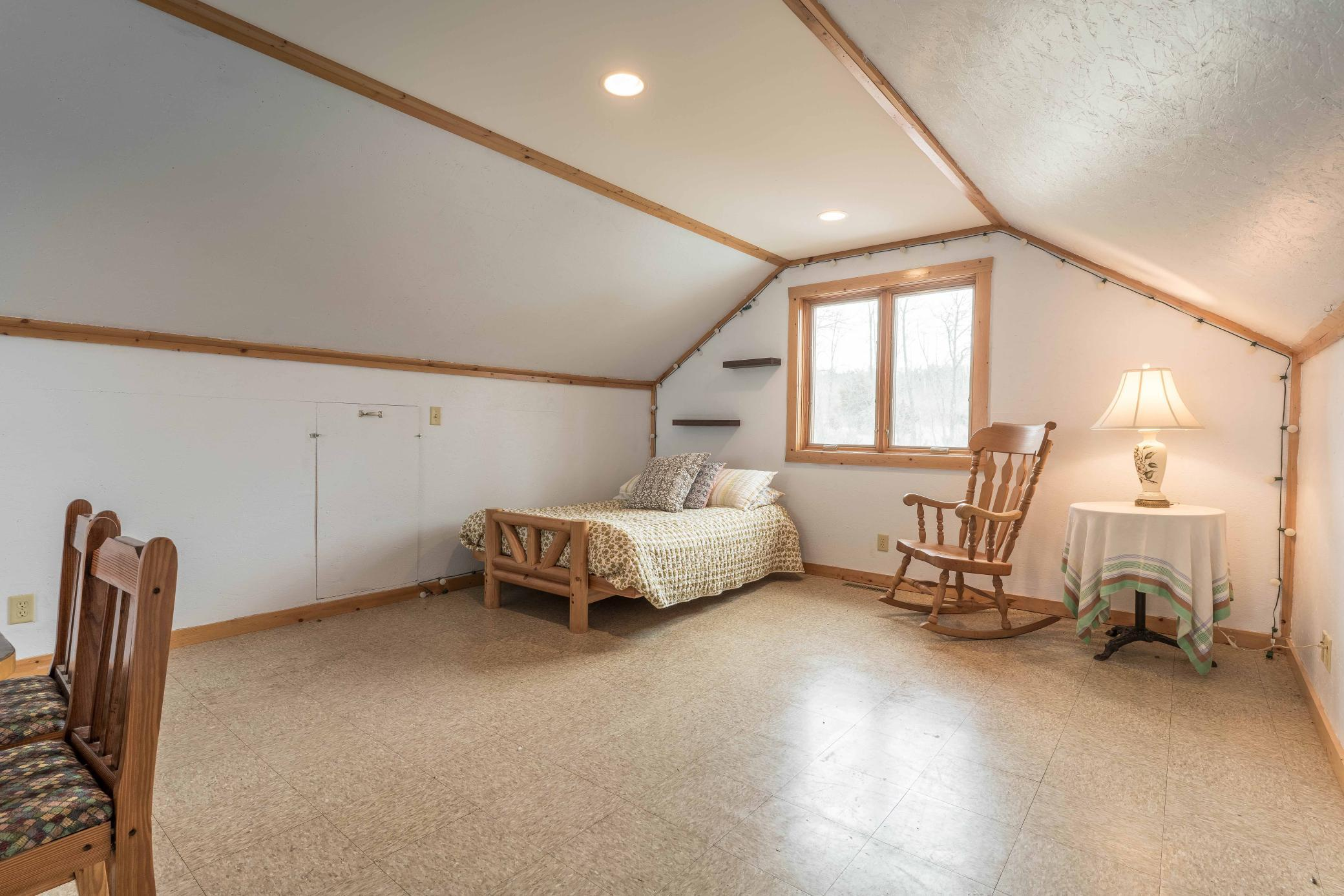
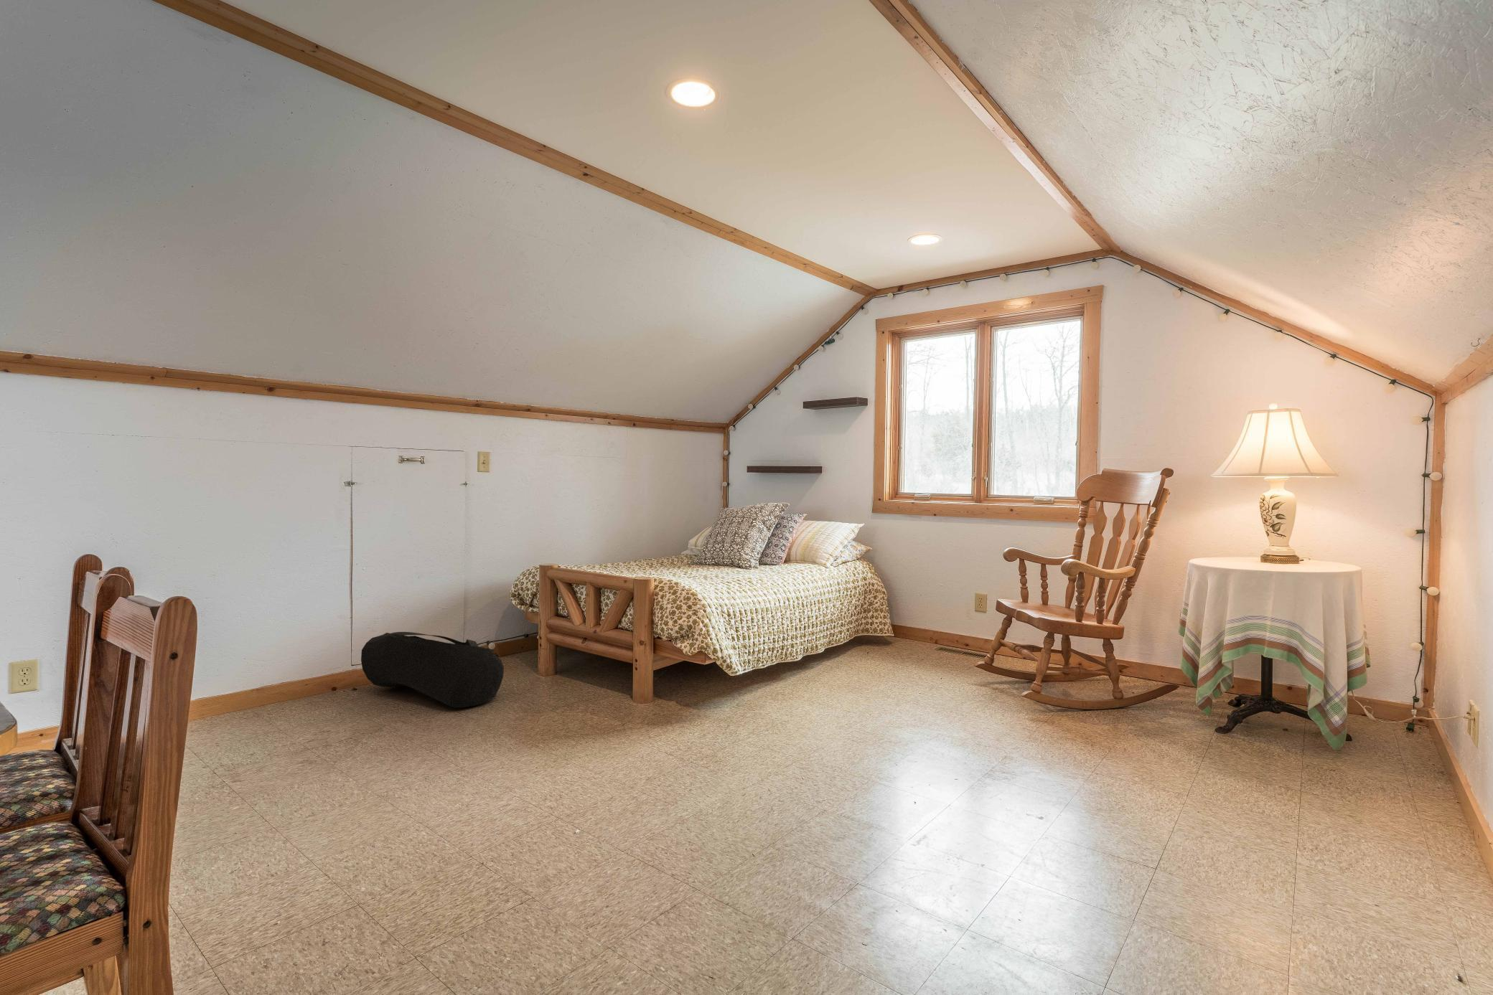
+ bag [360,631,504,708]
